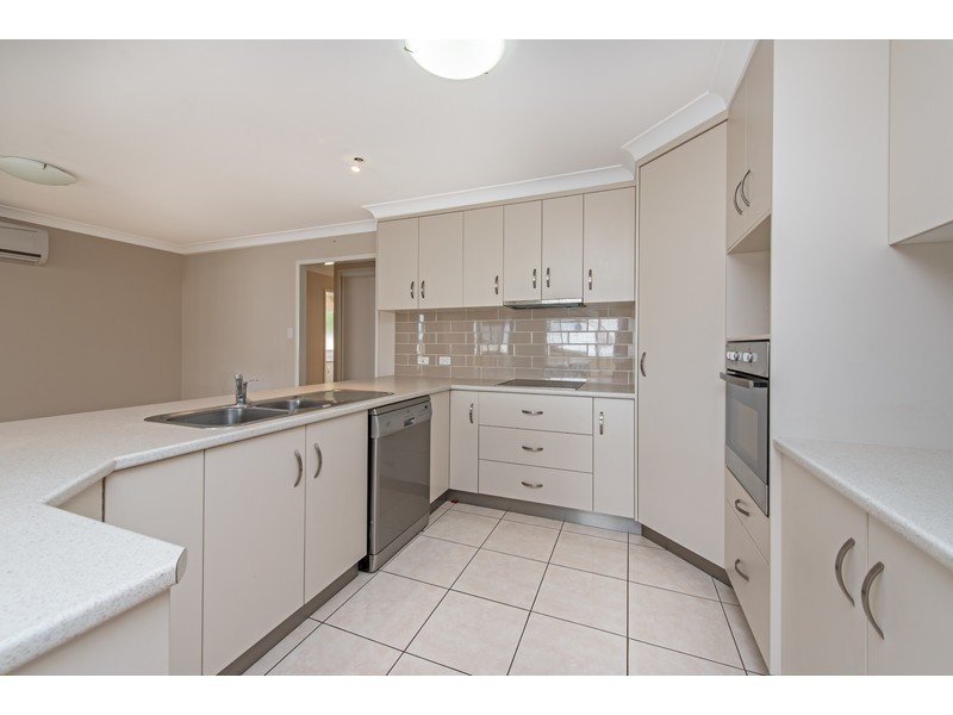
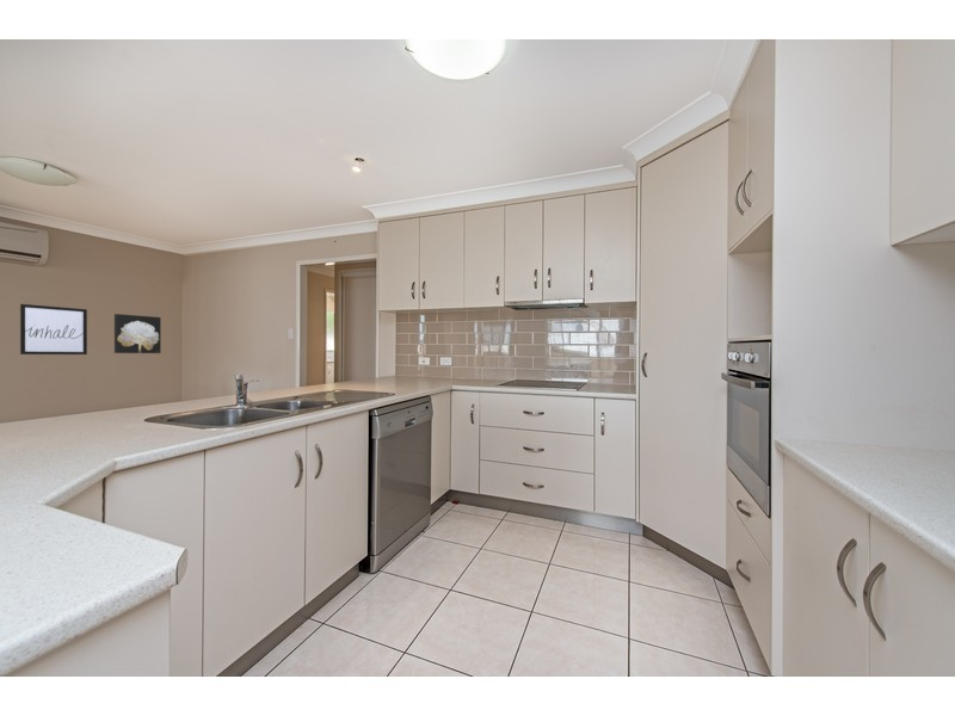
+ wall art [19,303,88,356]
+ wall art [113,313,162,354]
